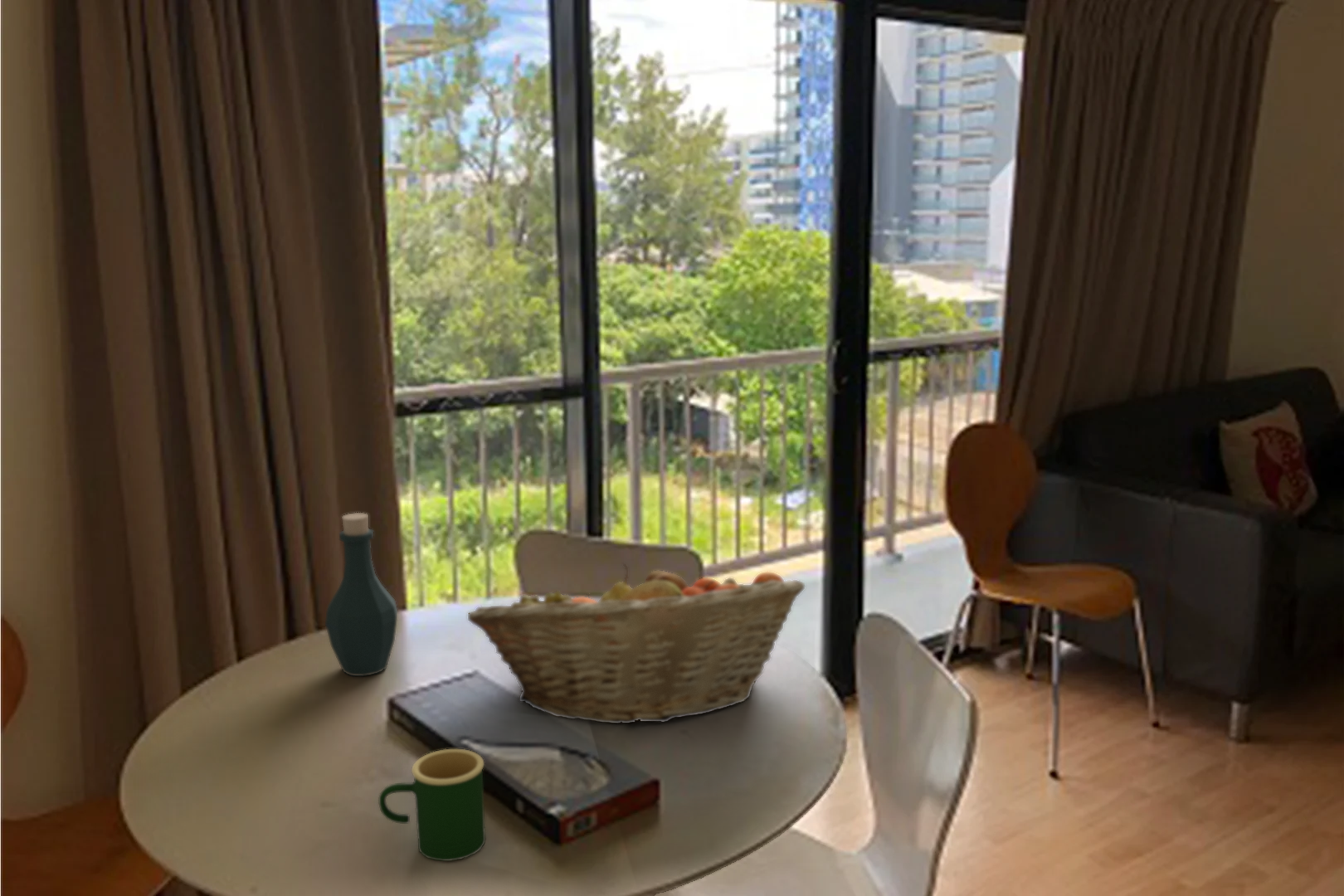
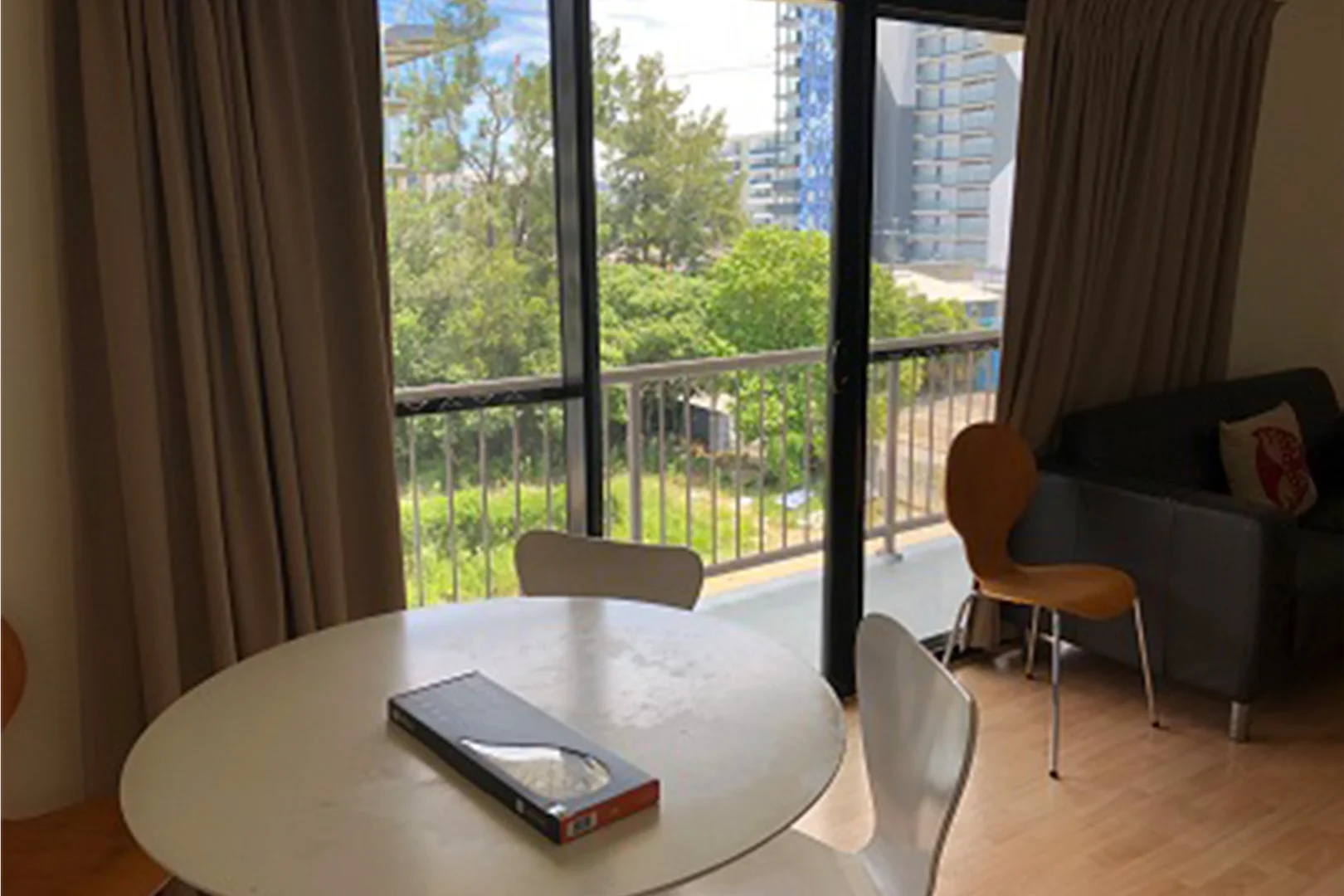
- mug [378,748,486,862]
- bottle [324,512,398,677]
- fruit basket [467,562,806,724]
